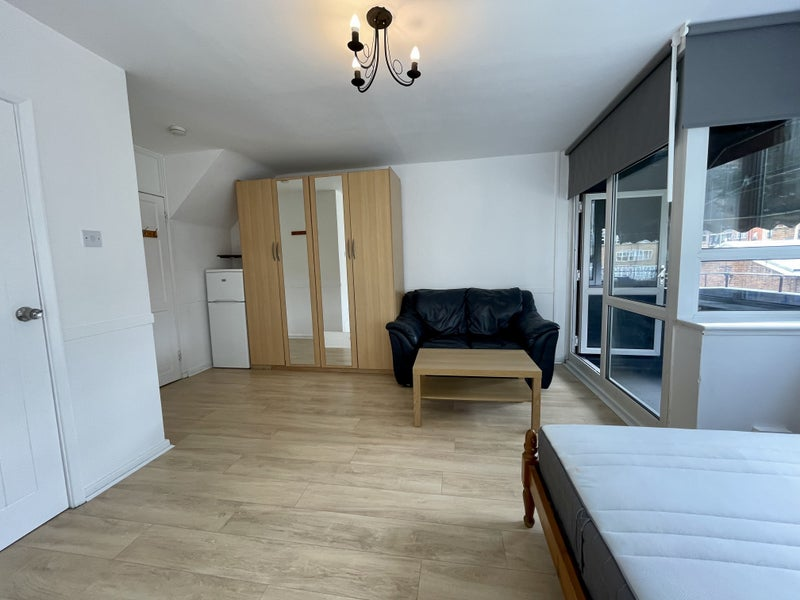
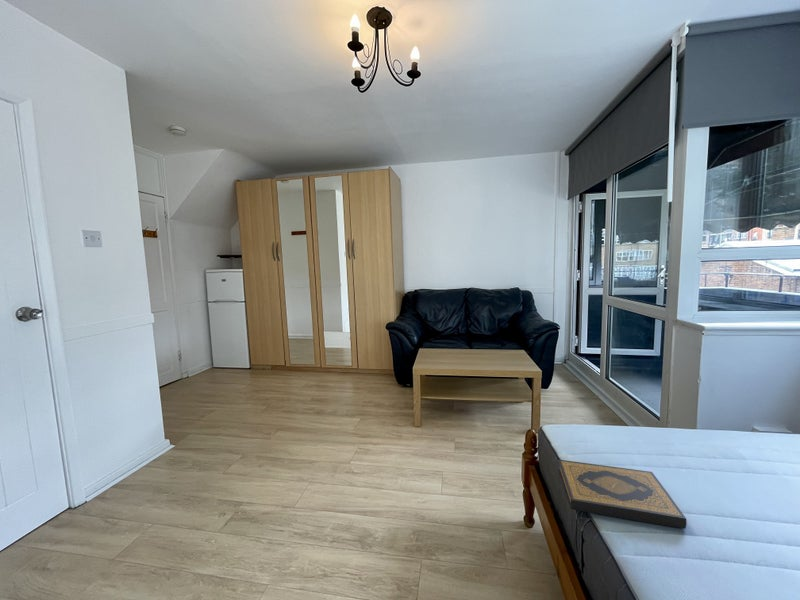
+ hardback book [557,459,687,530]
